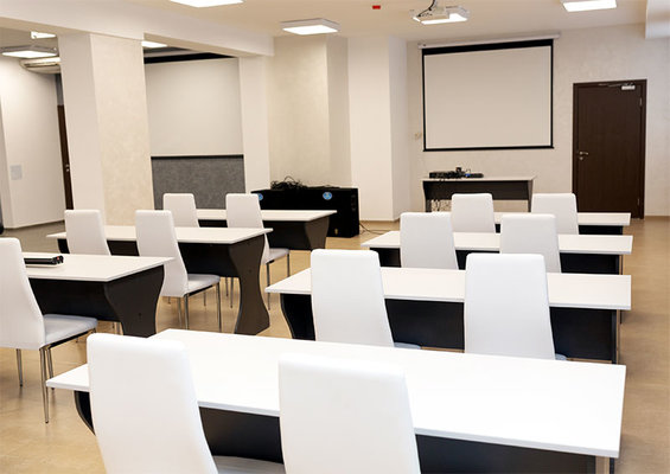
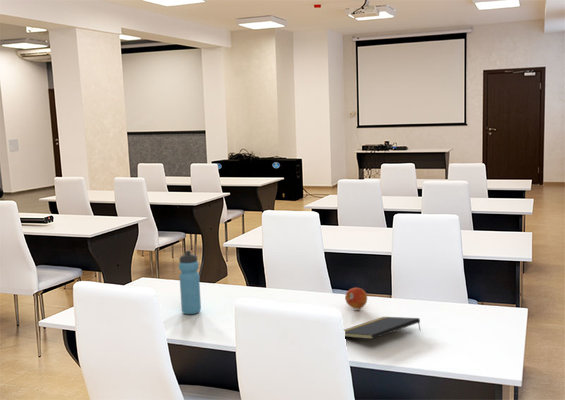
+ notepad [343,316,422,340]
+ water bottle [178,250,202,315]
+ fruit [344,287,368,310]
